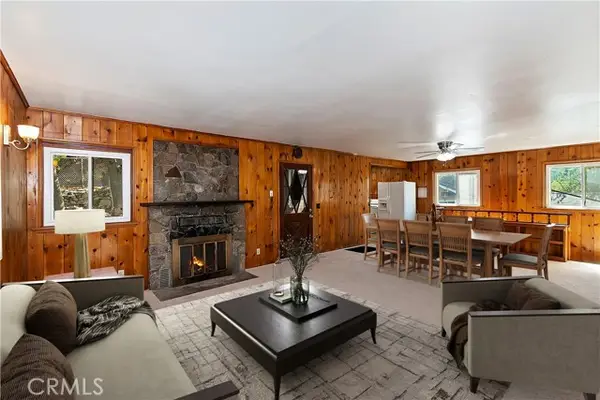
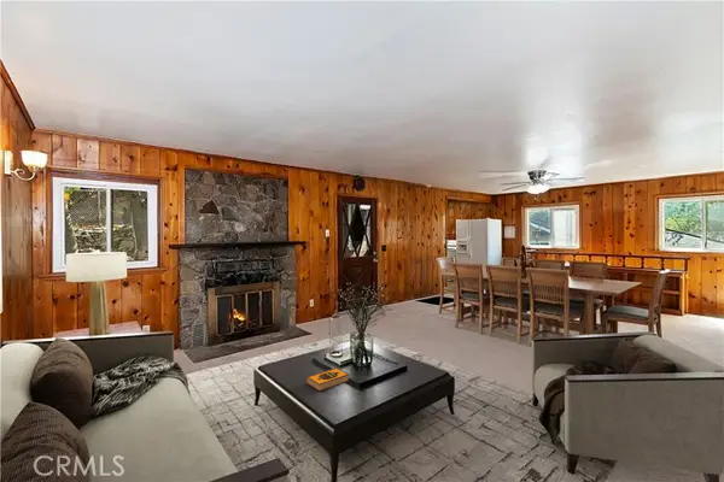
+ hardback book [305,366,350,393]
